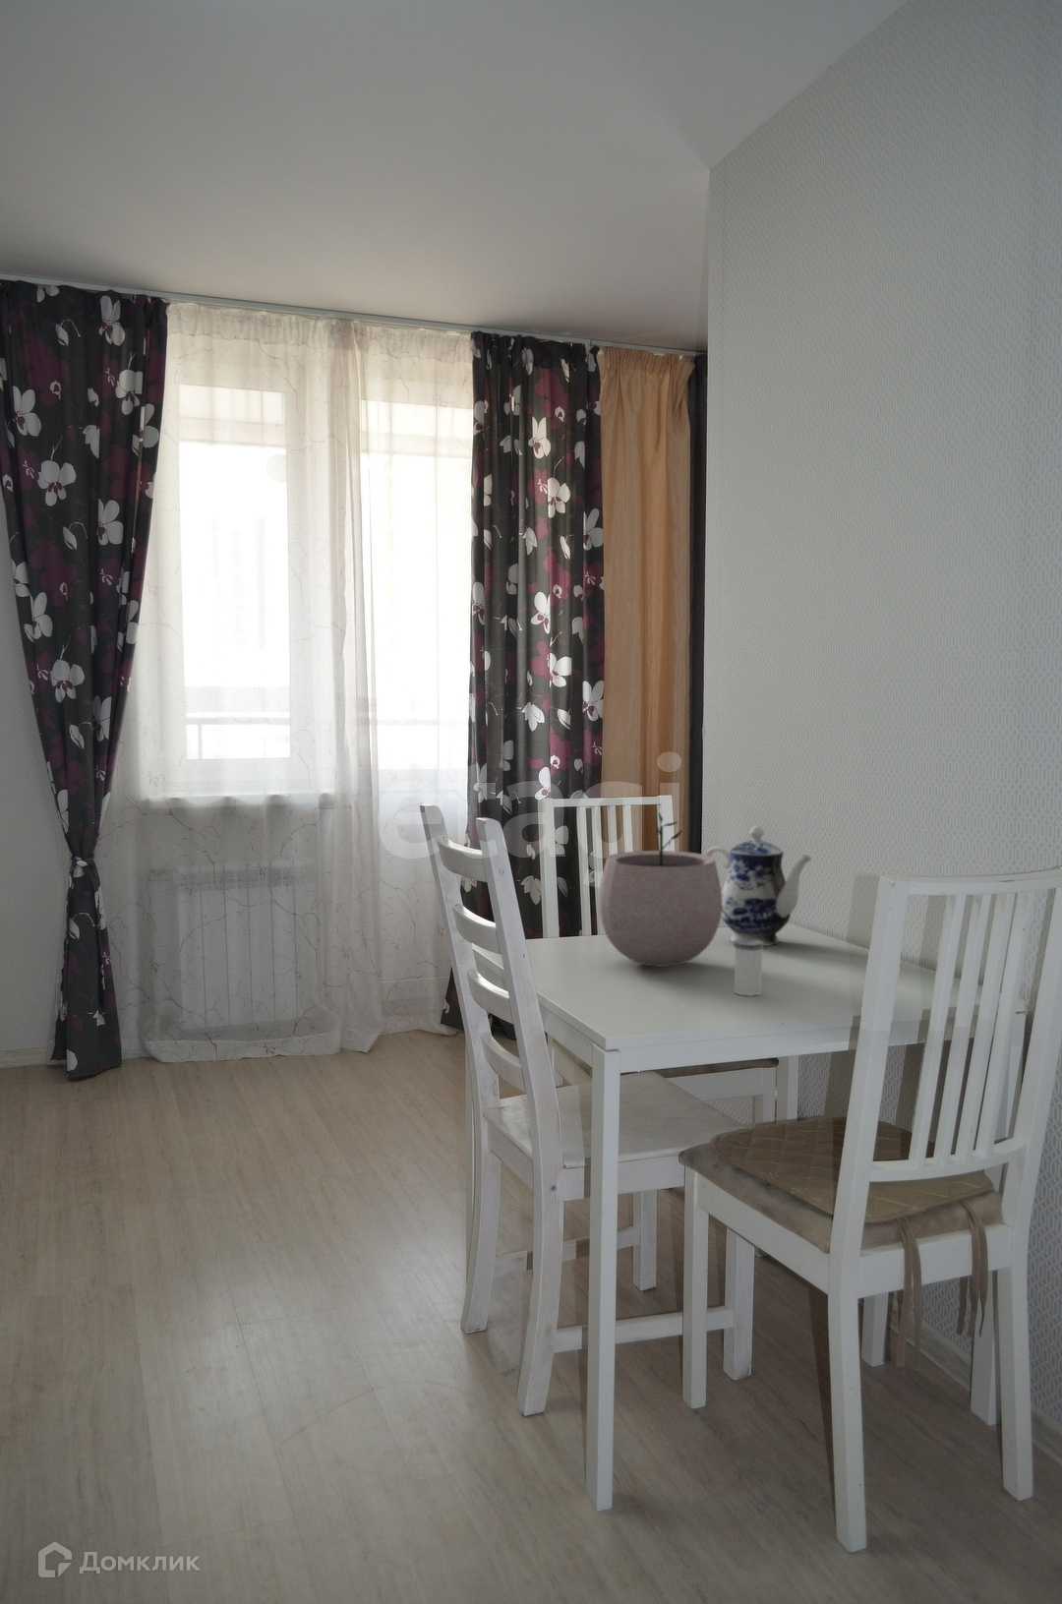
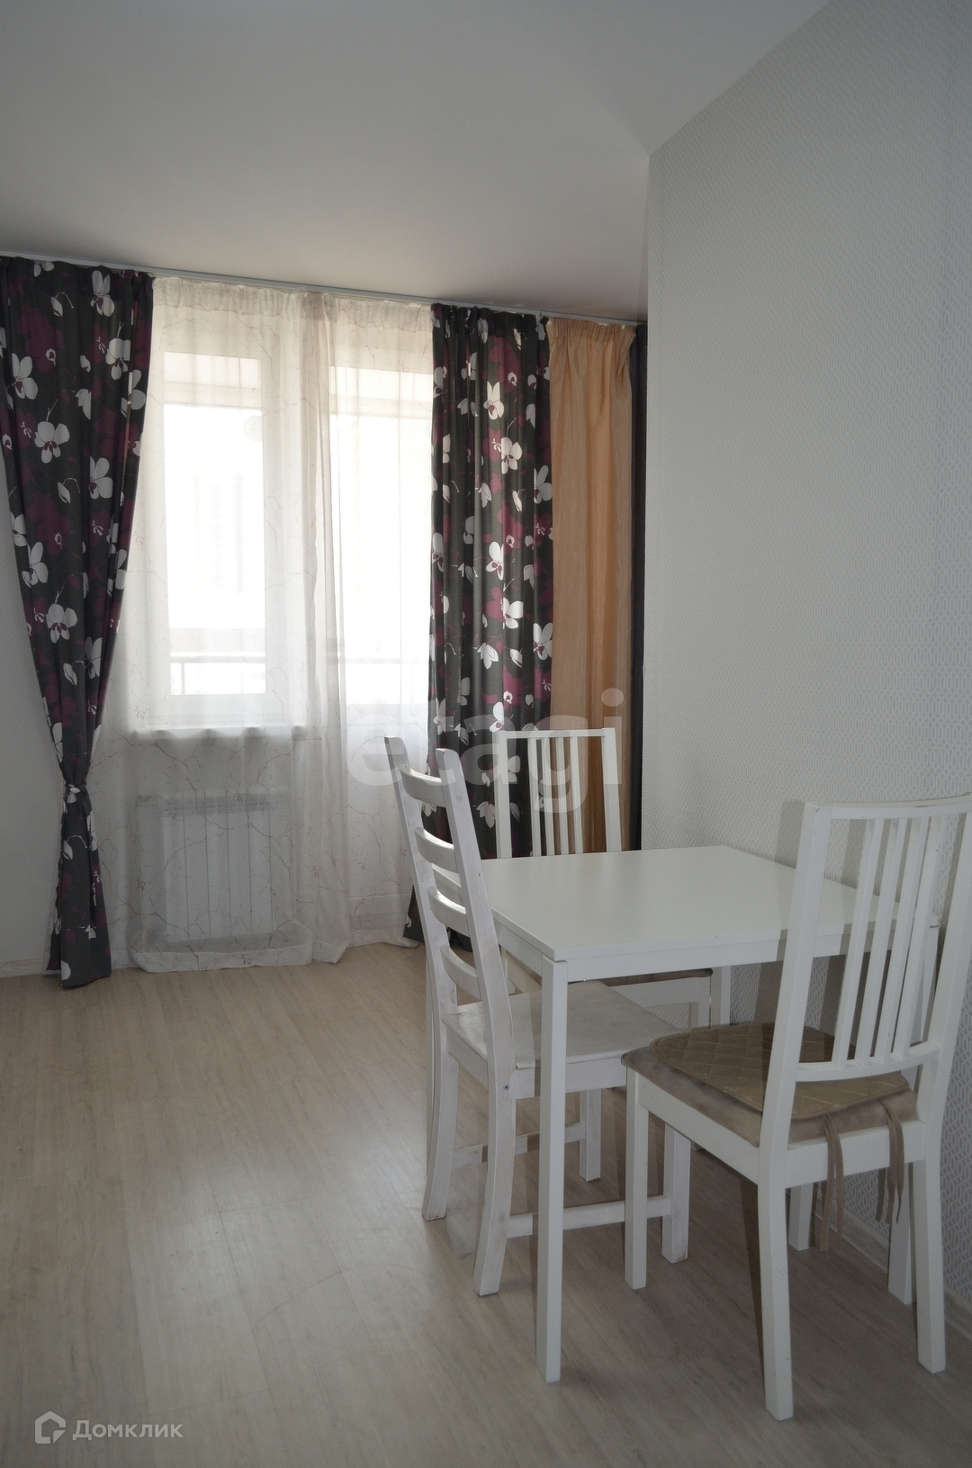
- salt shaker [732,938,764,997]
- plant pot [597,811,722,967]
- teapot [704,825,813,947]
